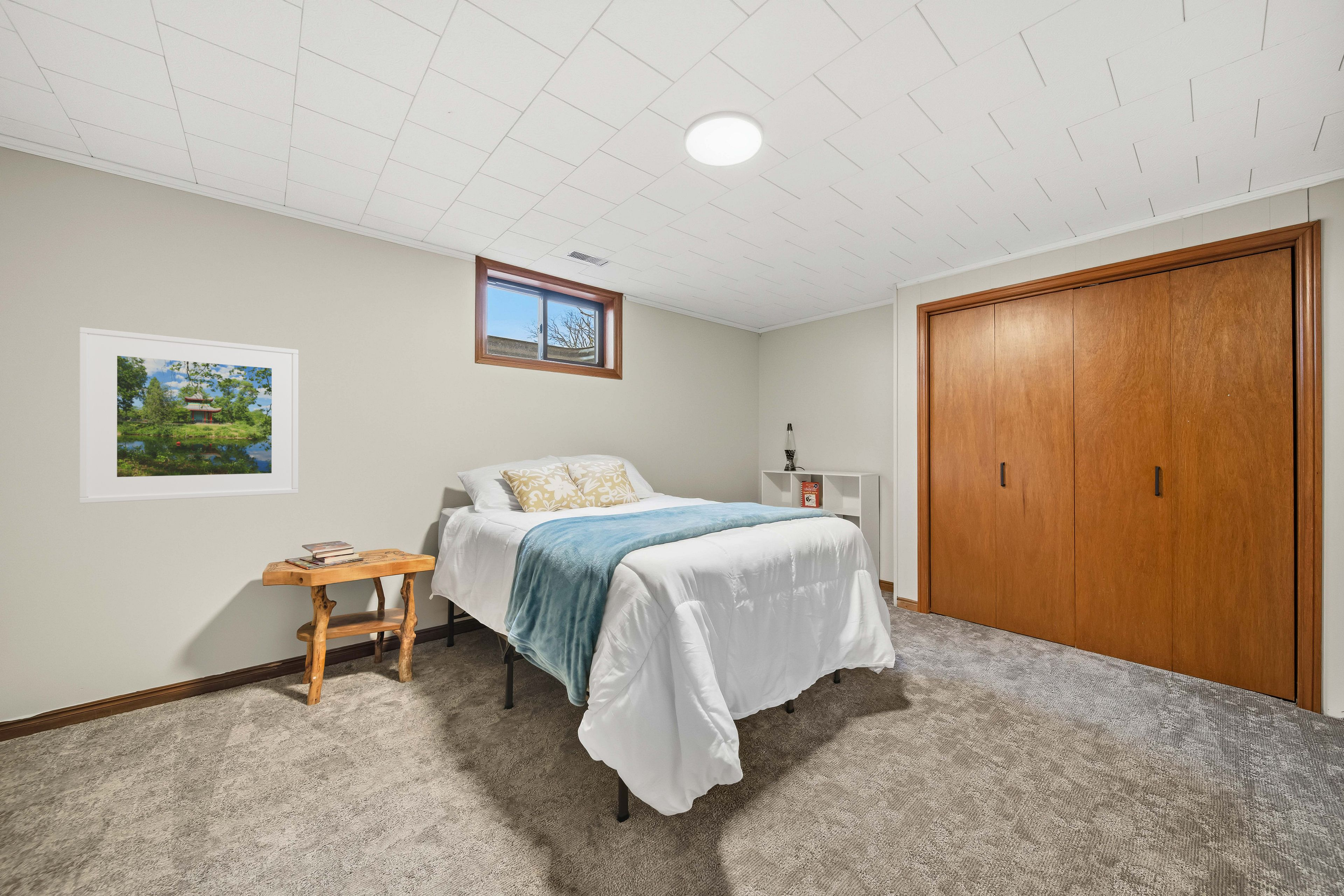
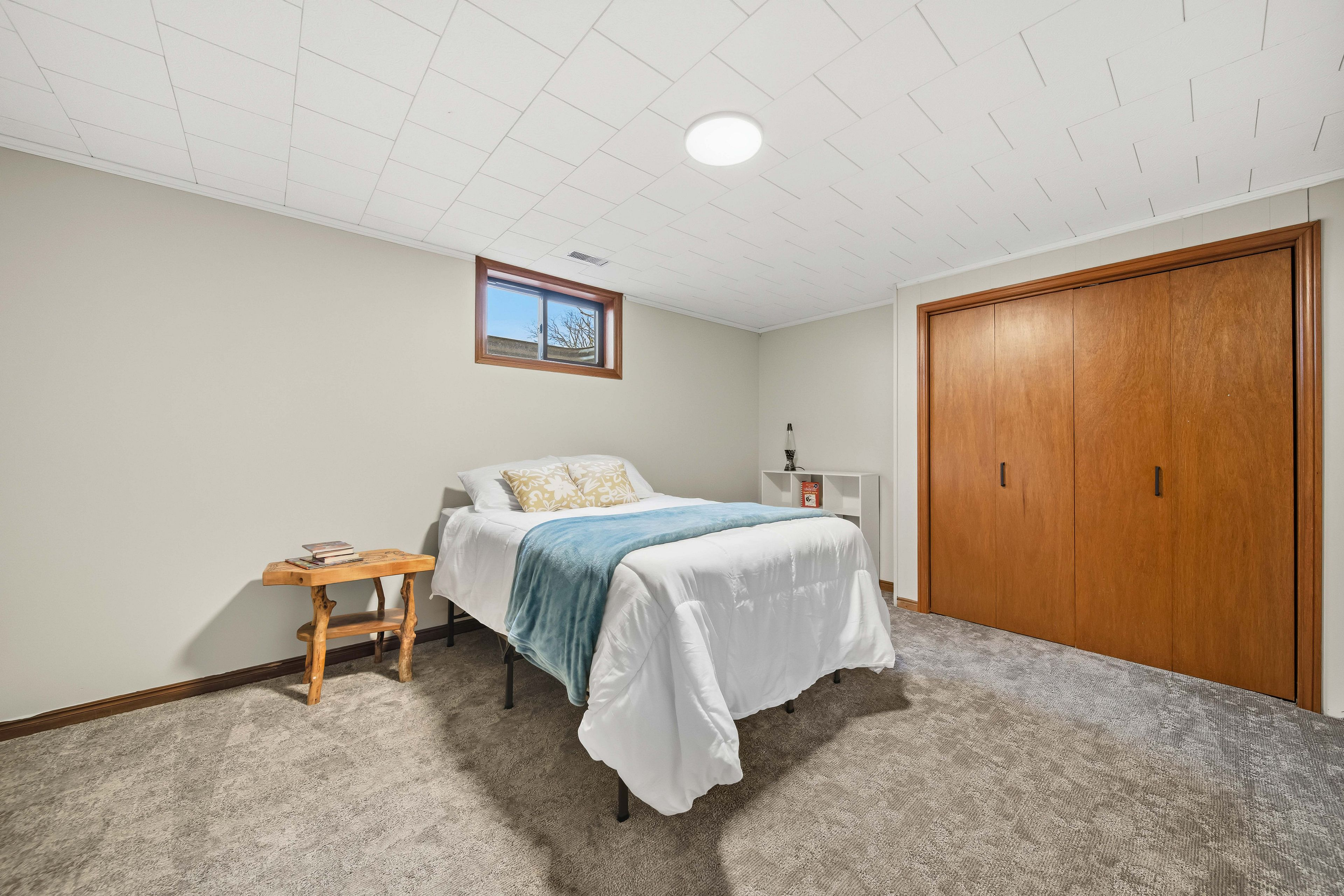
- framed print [79,327,299,504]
